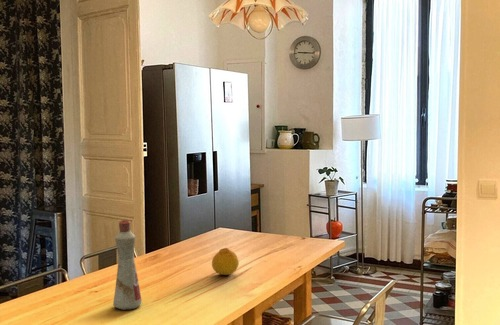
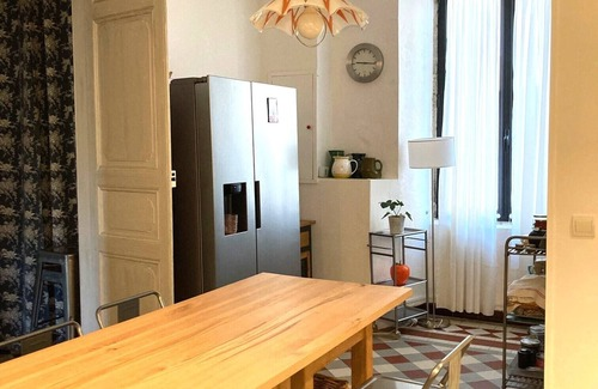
- bottle [112,218,143,311]
- fruit [211,247,240,276]
